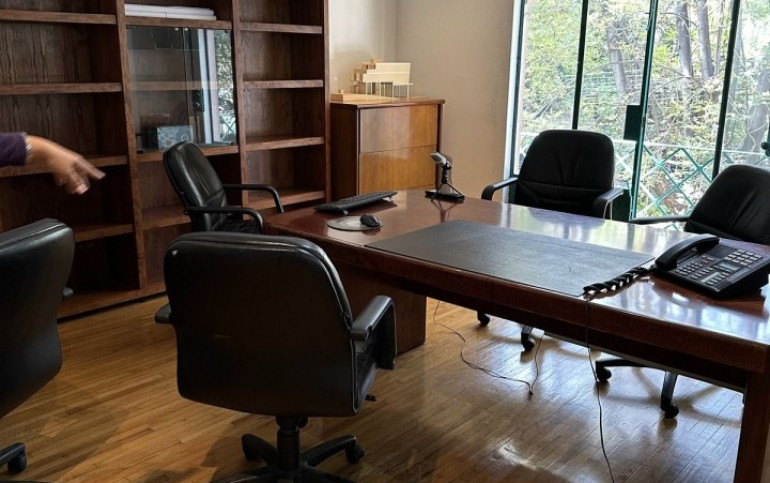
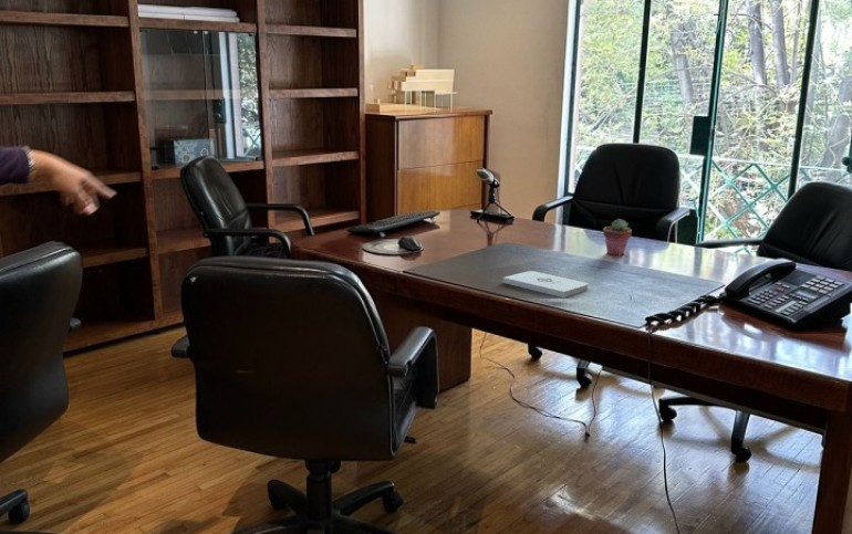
+ potted succulent [602,218,633,258]
+ notepad [502,270,590,299]
